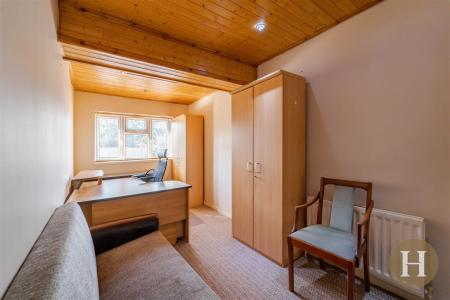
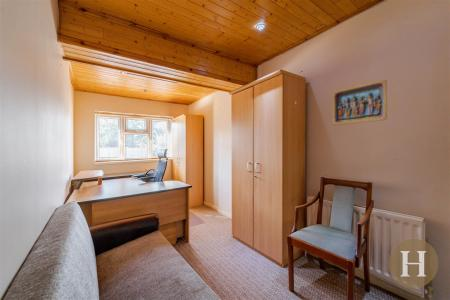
+ relief panel [331,78,388,126]
